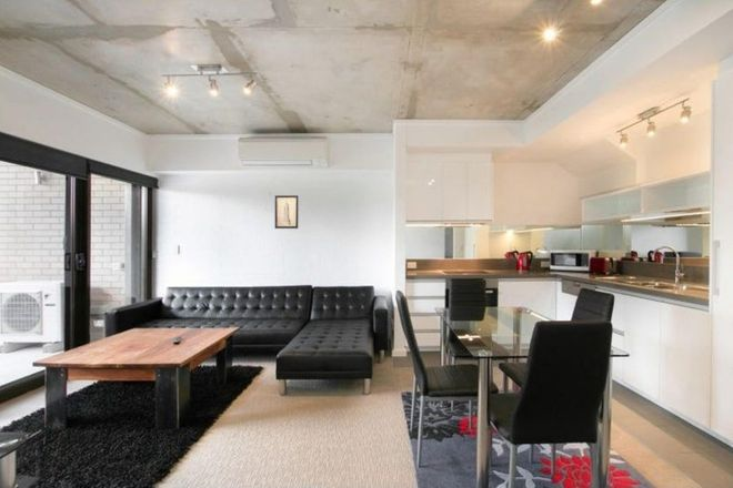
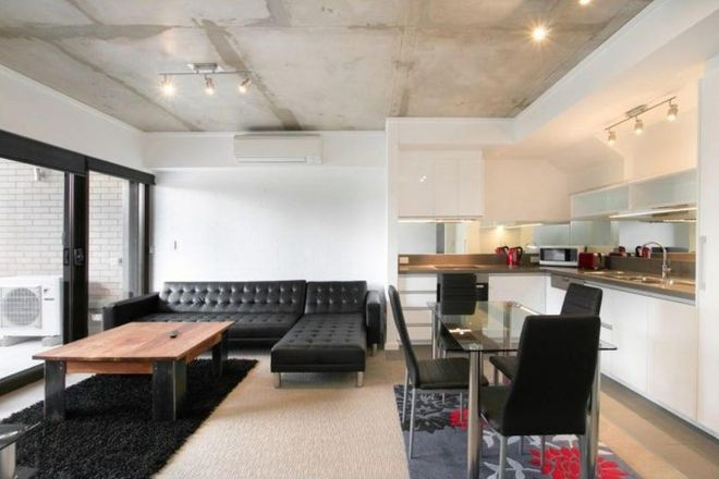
- wall art [274,194,299,230]
